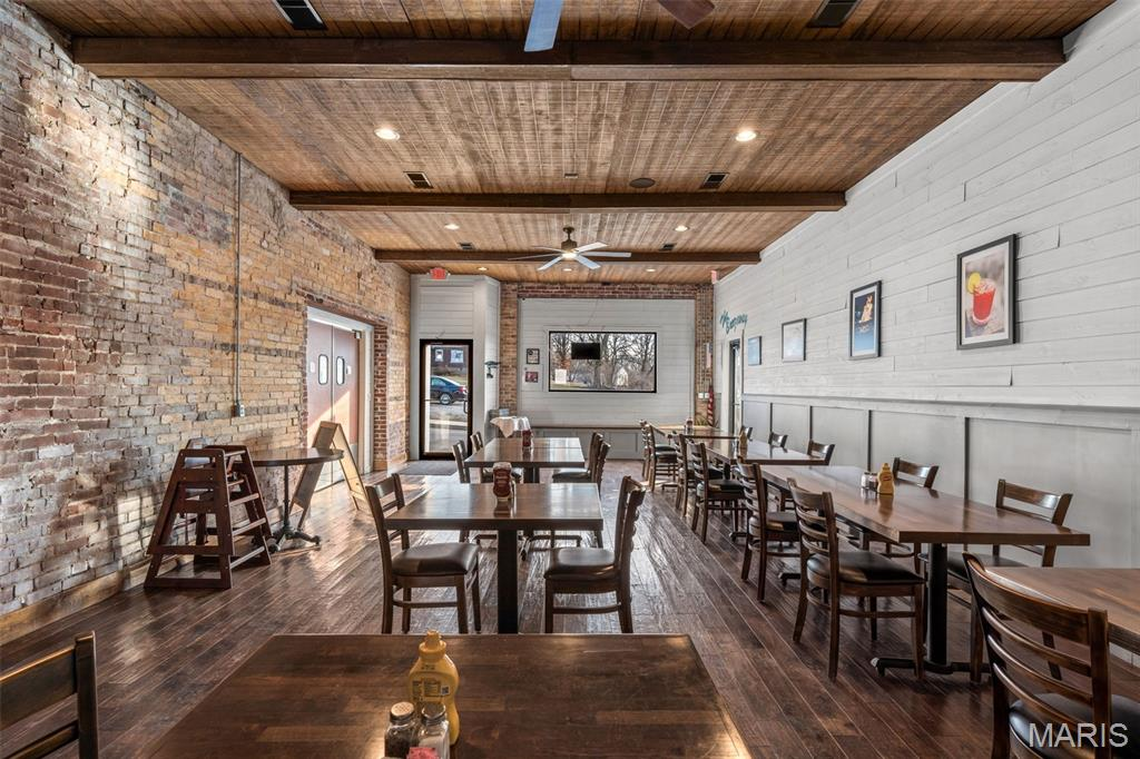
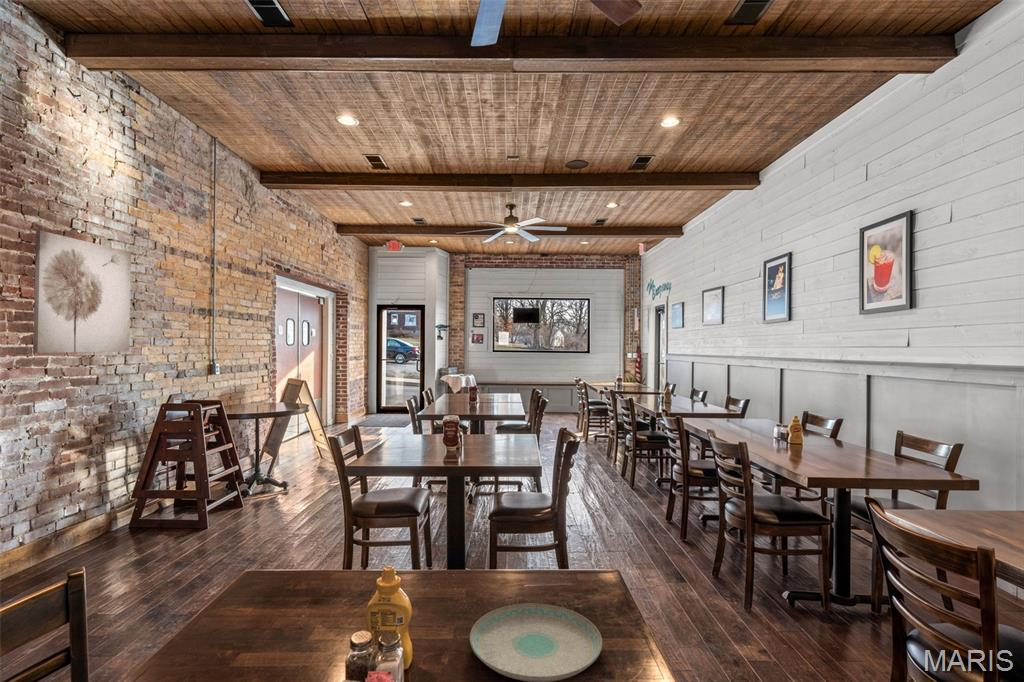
+ wall art [32,229,132,354]
+ plate [469,602,603,682]
